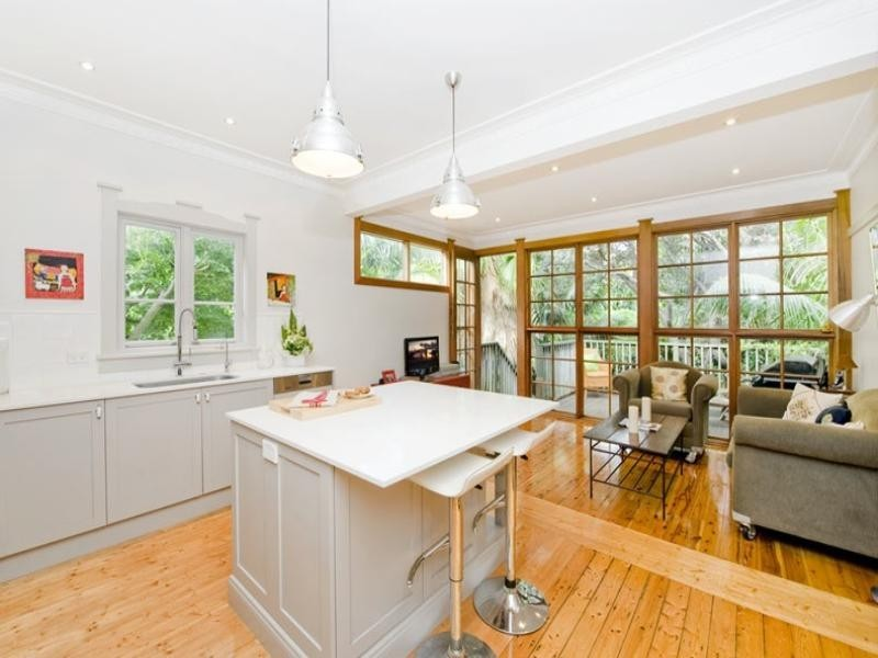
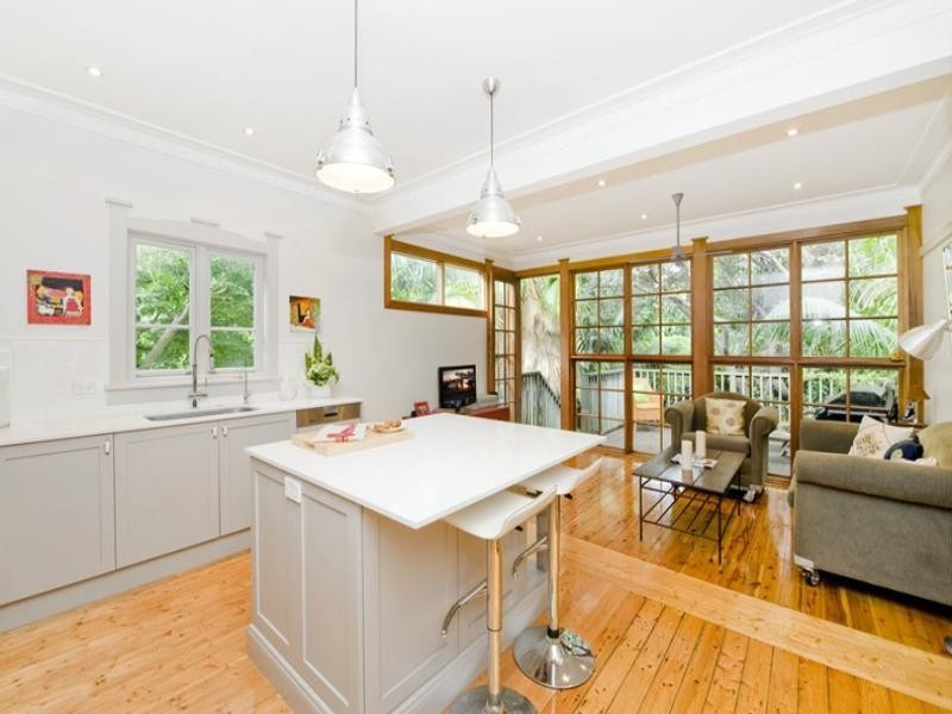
+ ceiling fan [628,192,733,267]
